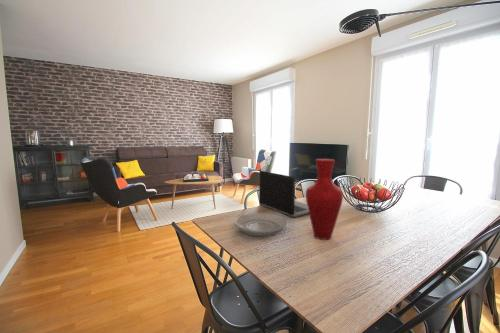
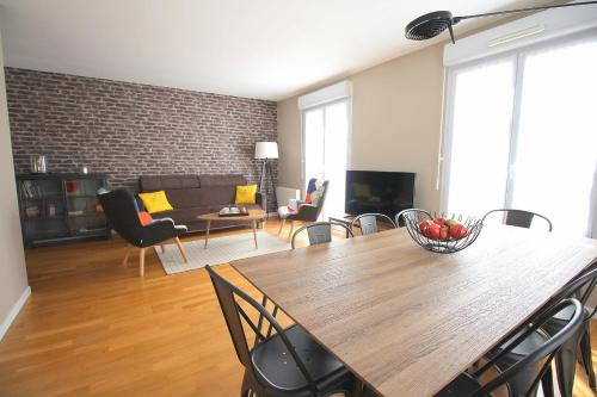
- laptop computer [258,170,309,218]
- plate [233,212,288,237]
- vase [305,158,344,241]
